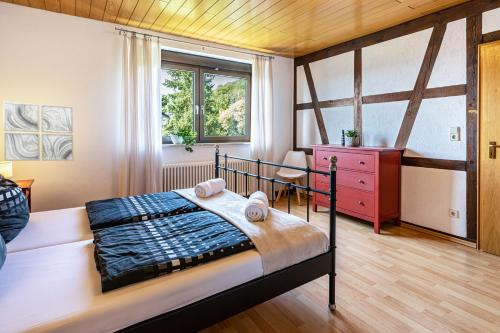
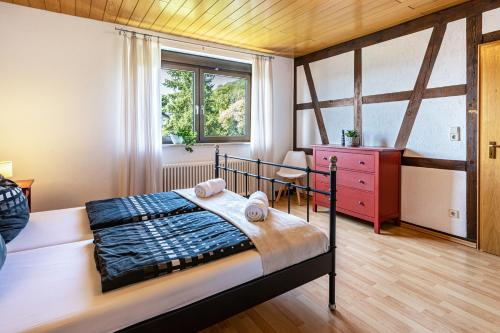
- wall art [2,101,74,162]
